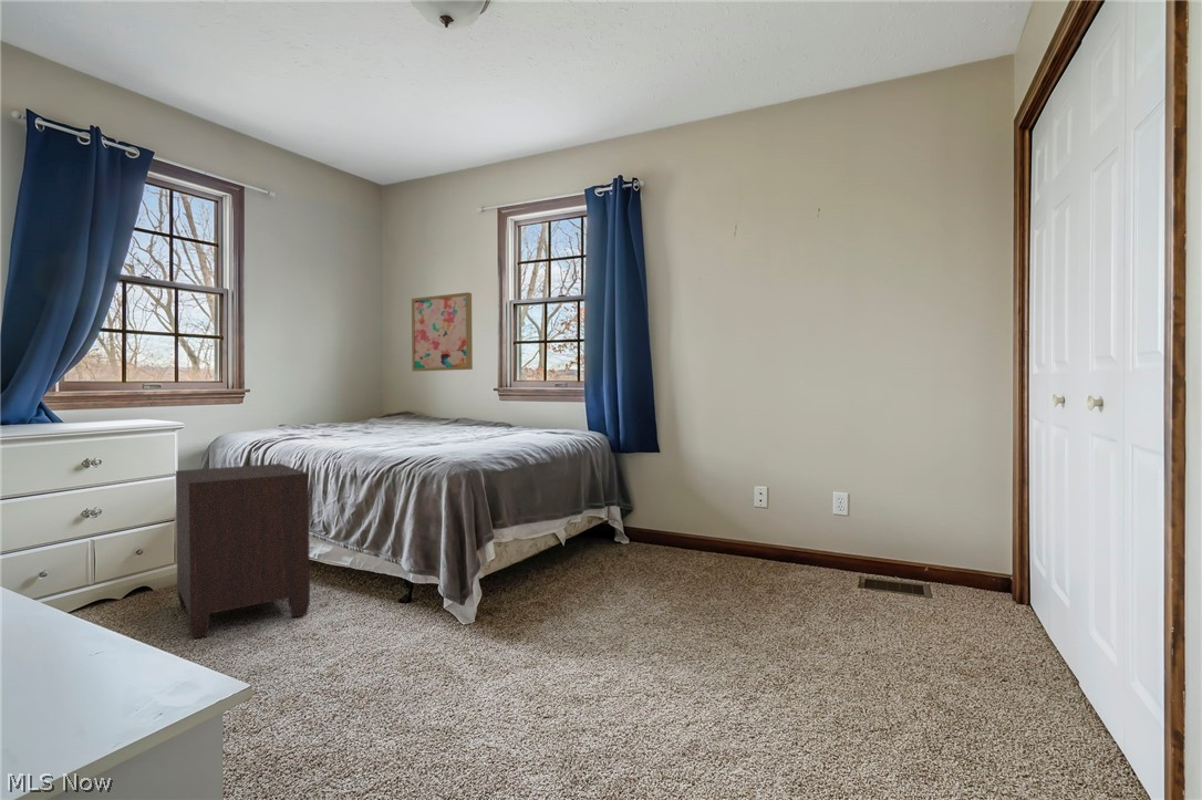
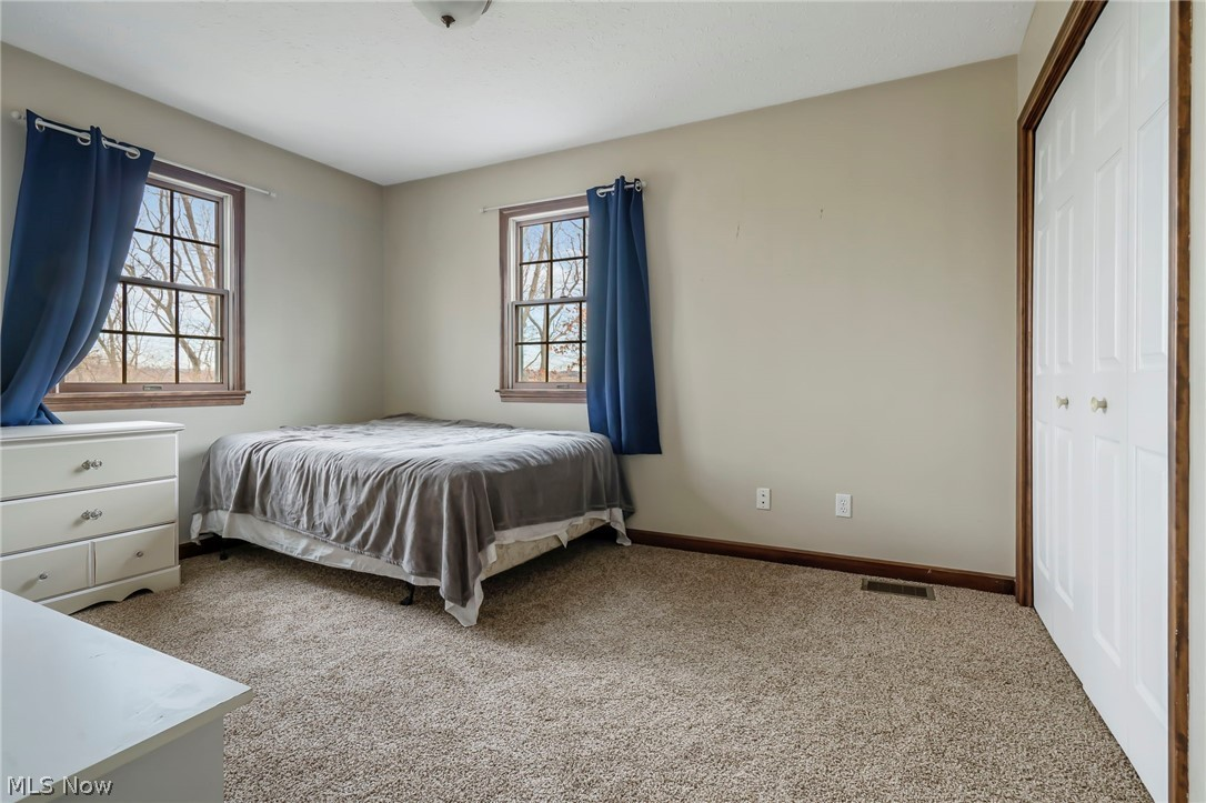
- wall art [411,291,474,372]
- nightstand [175,463,311,640]
